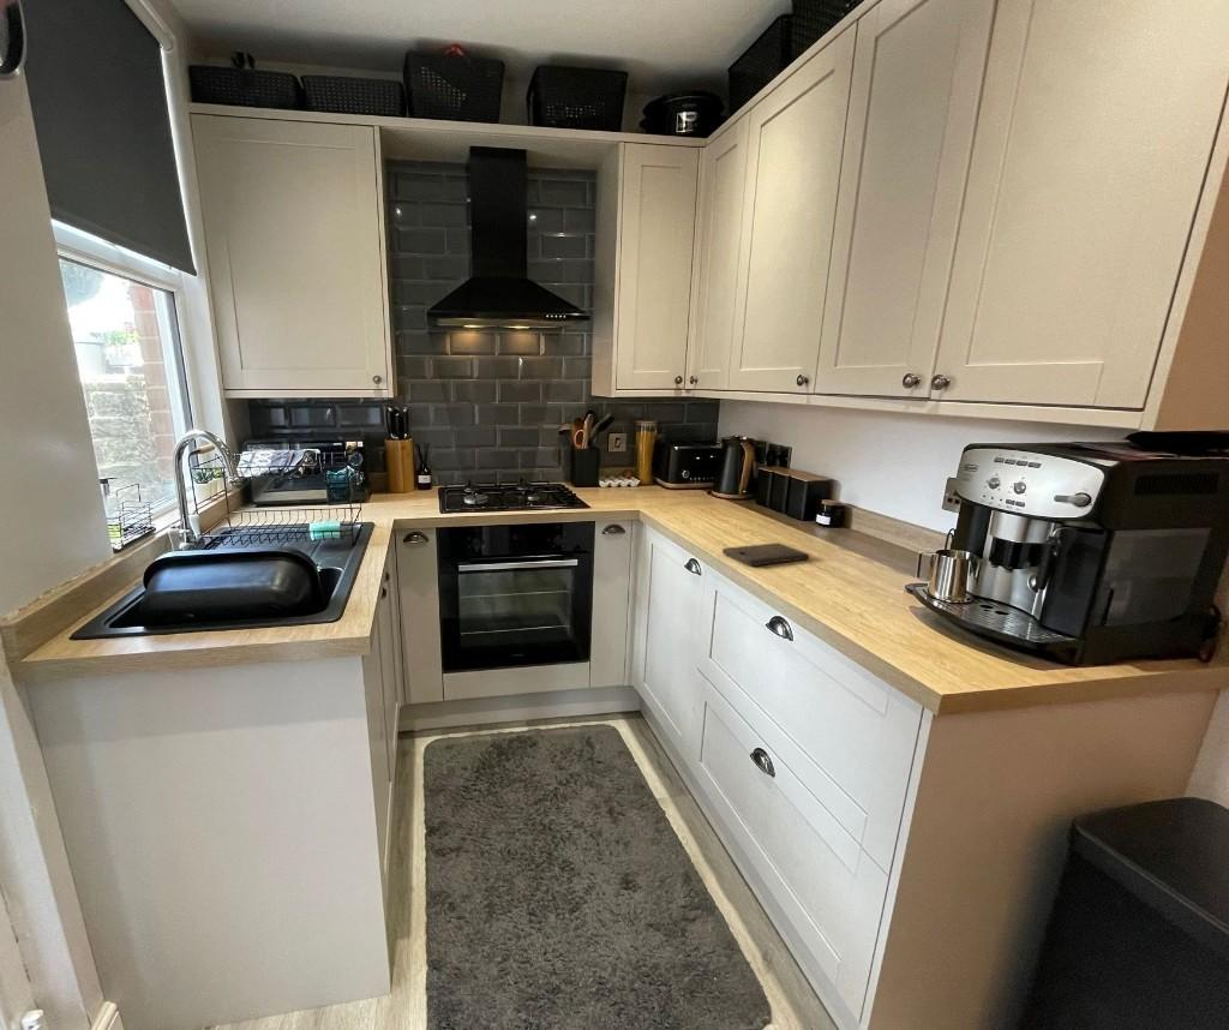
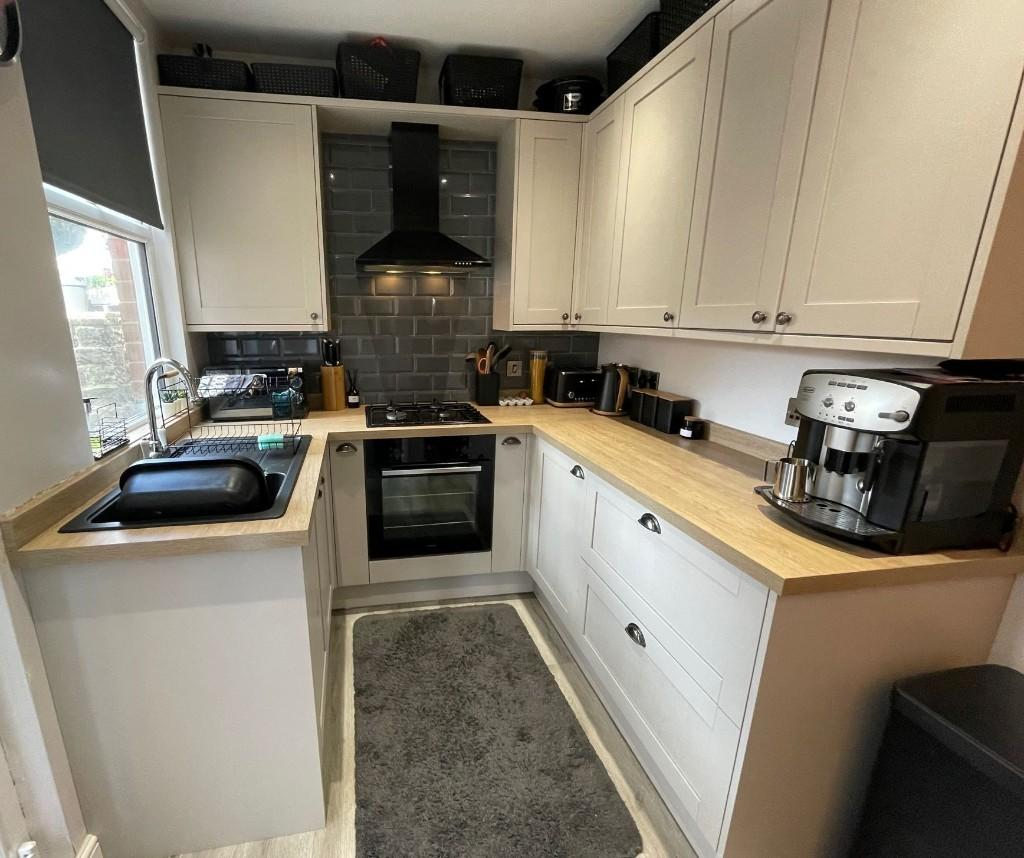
- cutting board [721,541,810,567]
